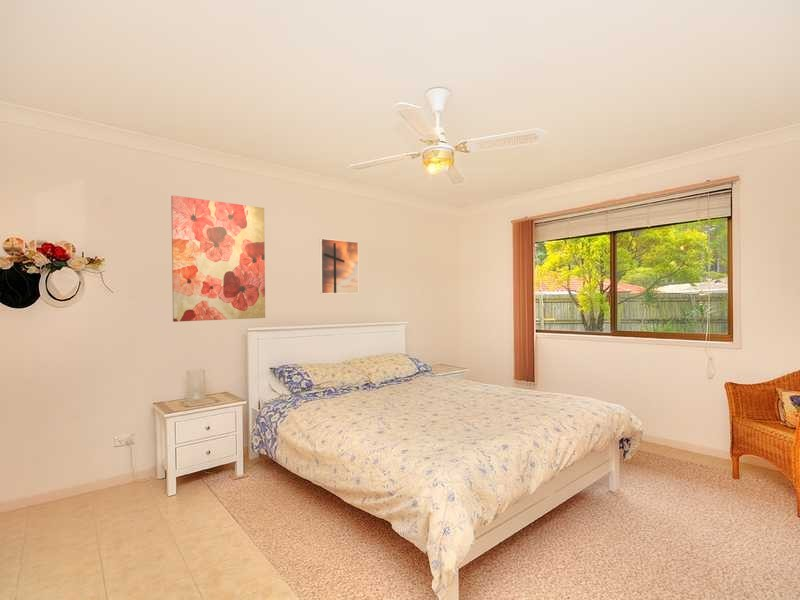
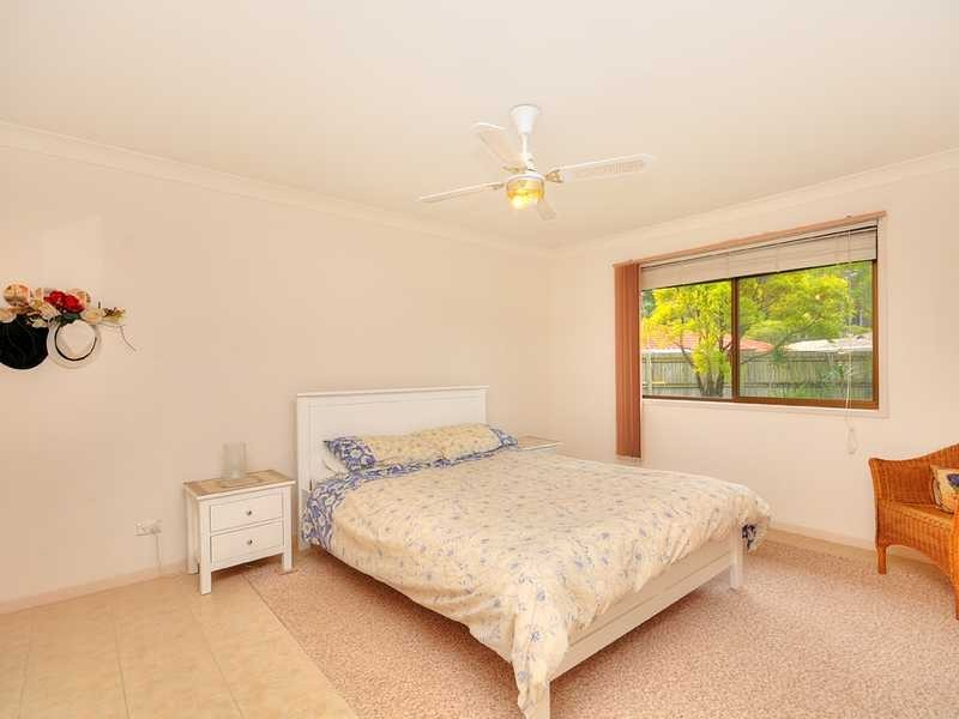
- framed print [319,238,360,295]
- wall art [170,194,266,323]
